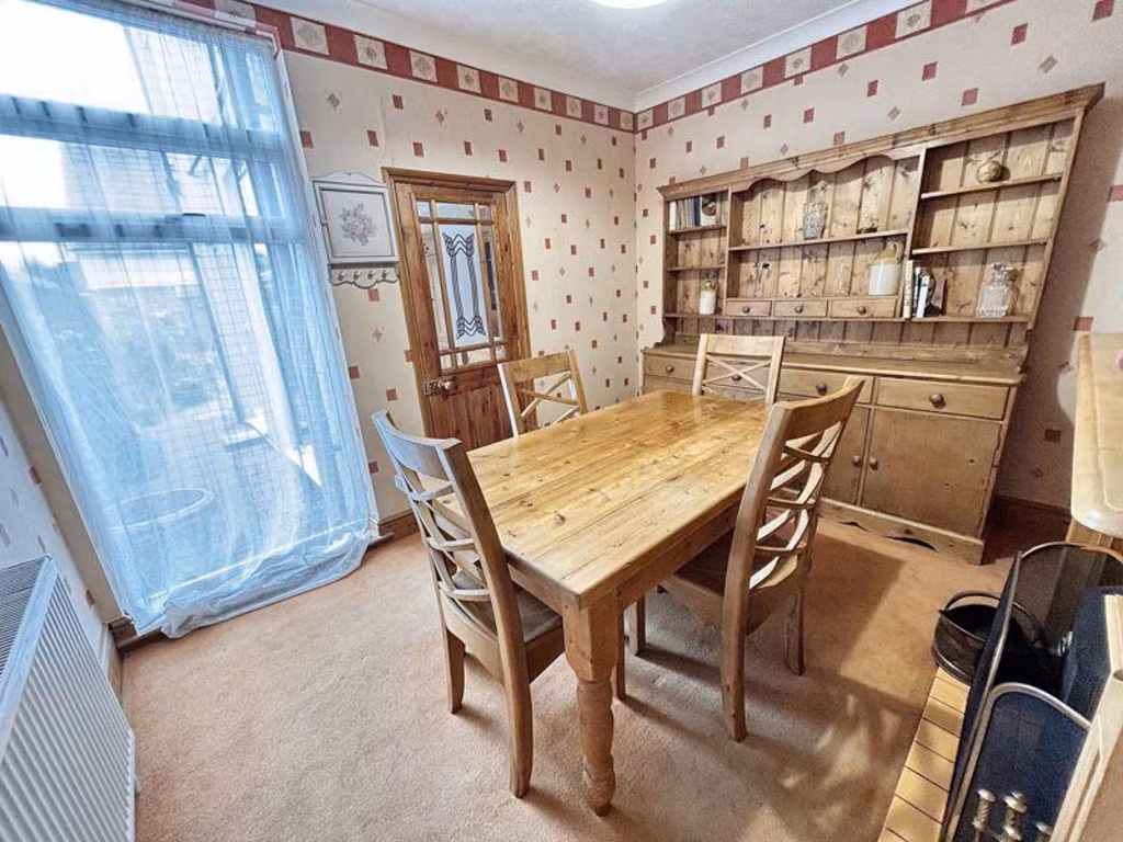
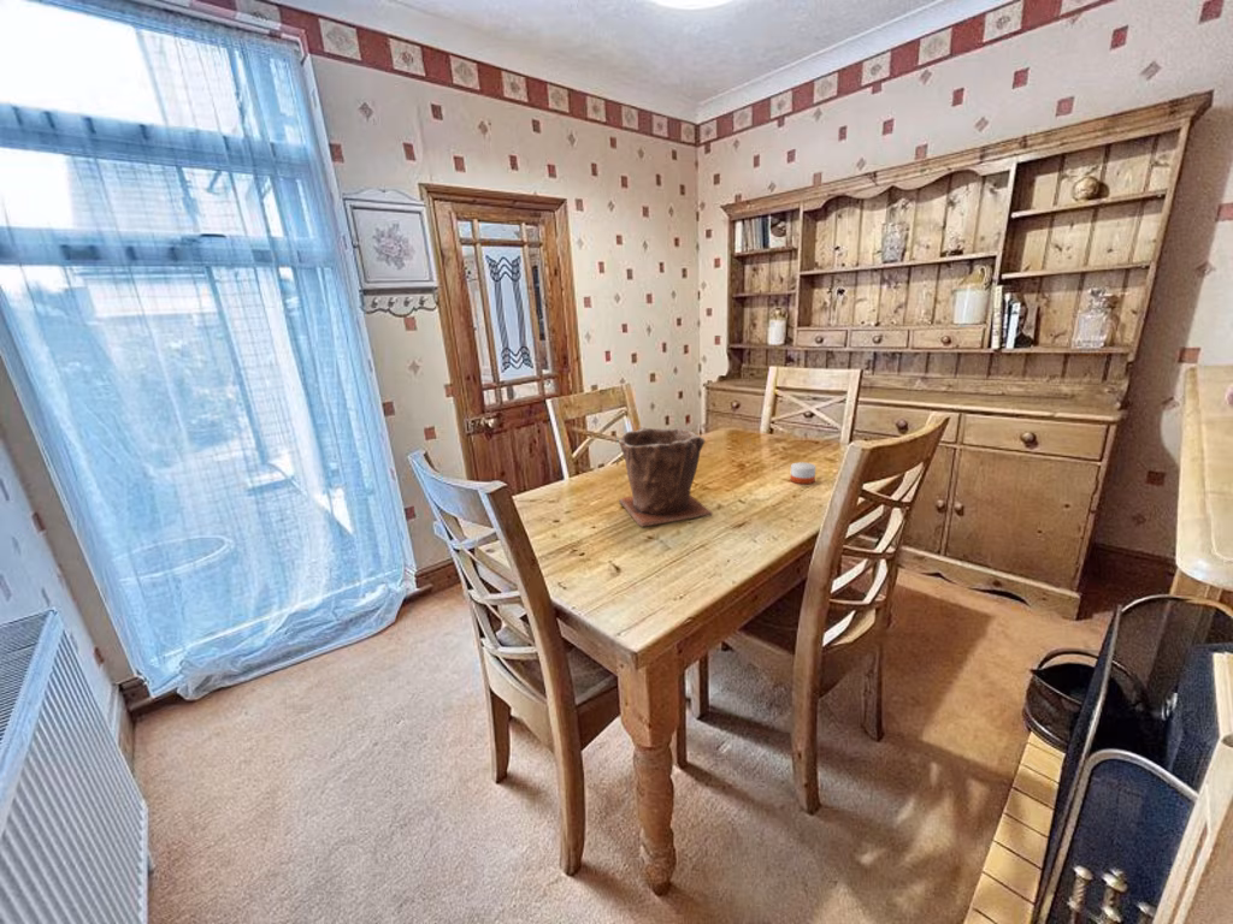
+ plant pot [618,426,714,528]
+ candle [790,462,816,485]
